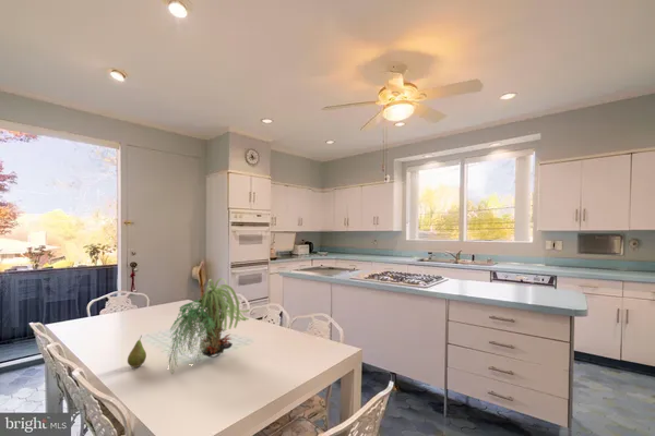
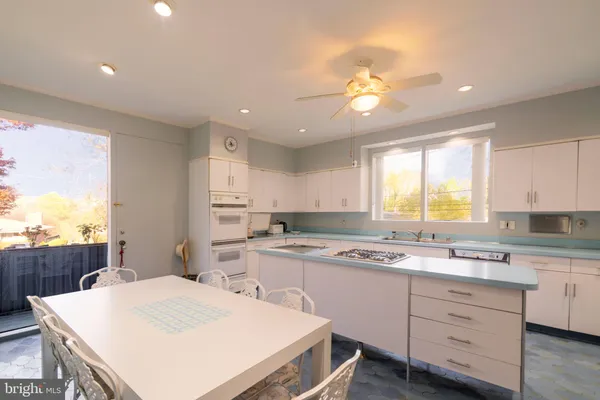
- fruit [127,335,147,368]
- plant [166,277,251,375]
